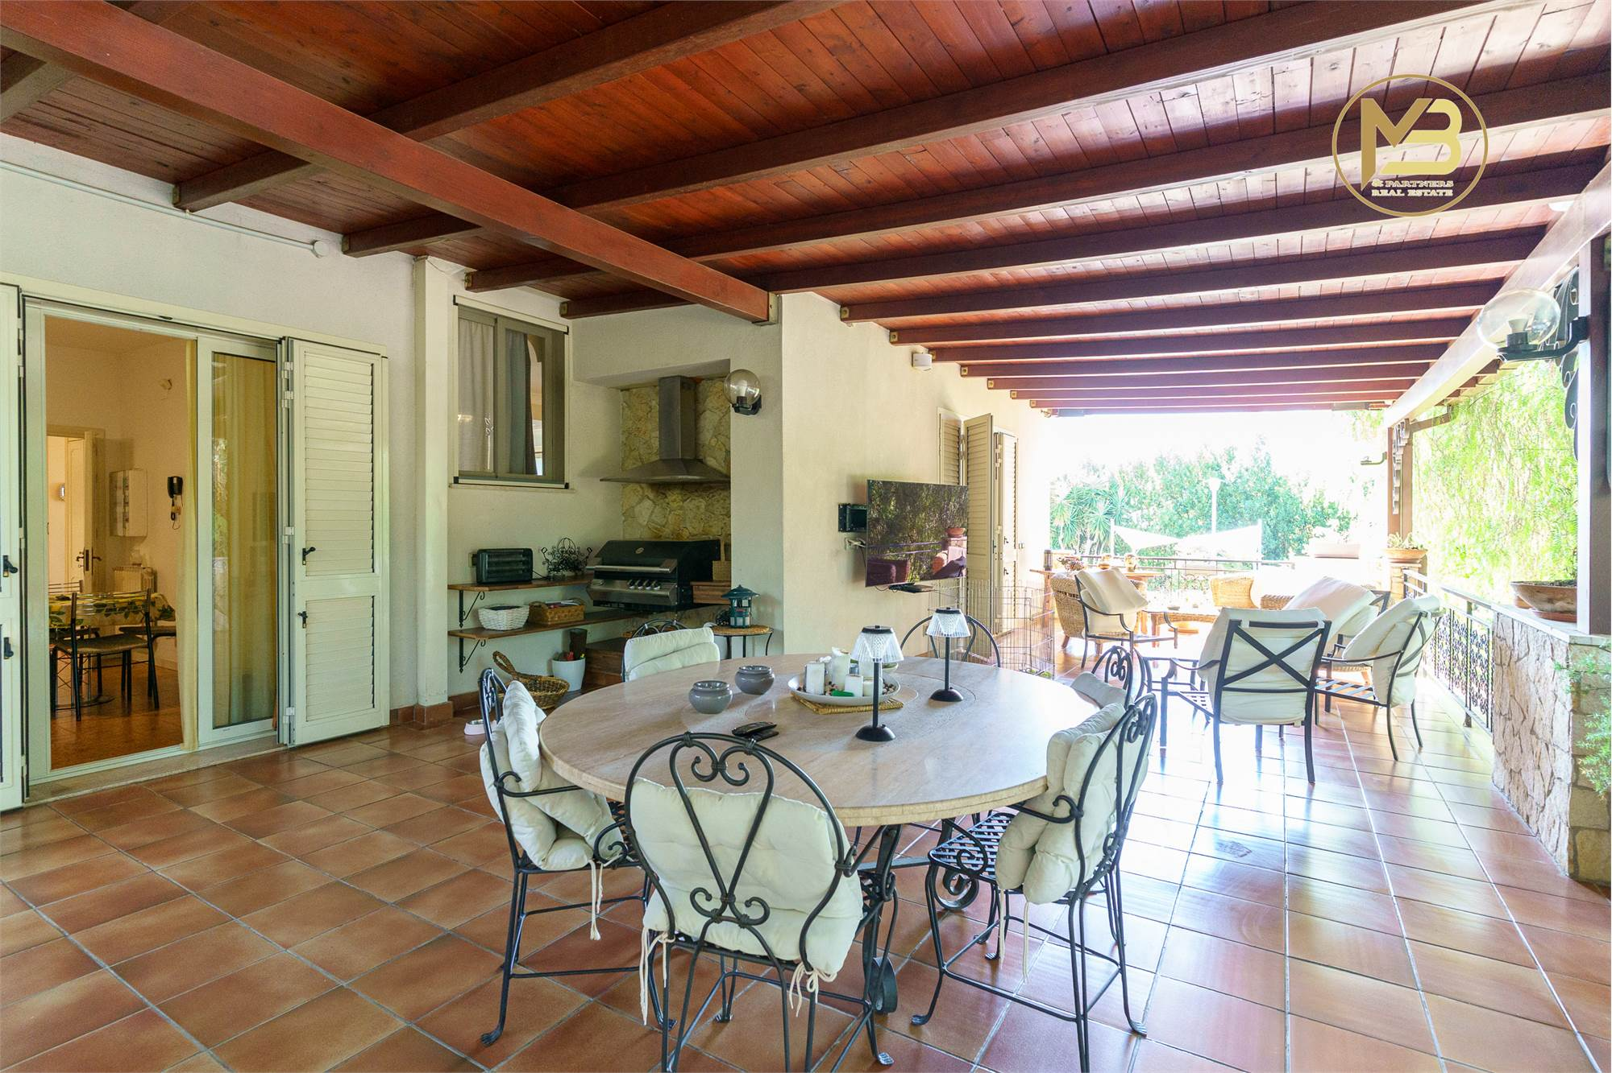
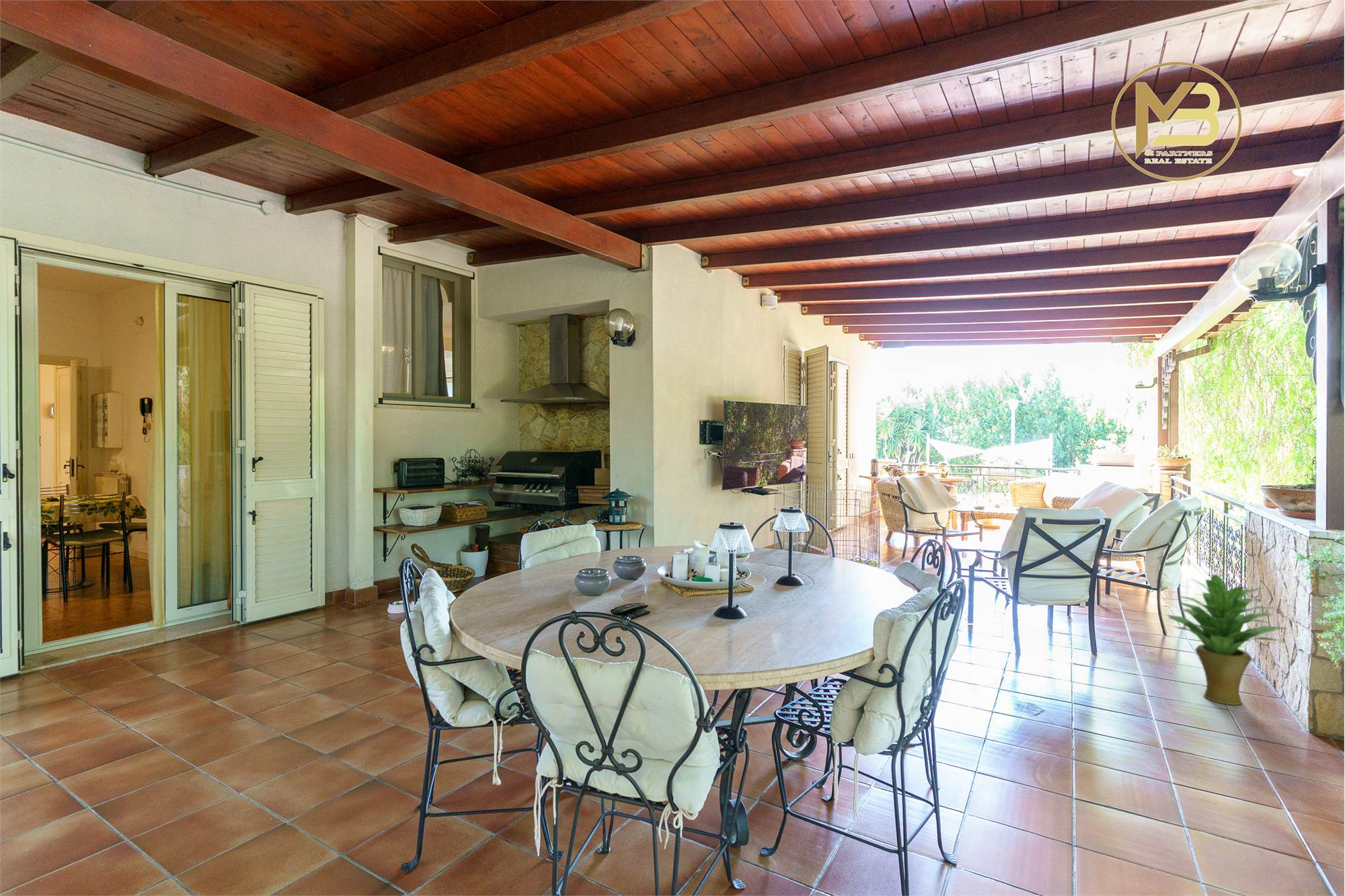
+ potted plant [1166,573,1287,706]
